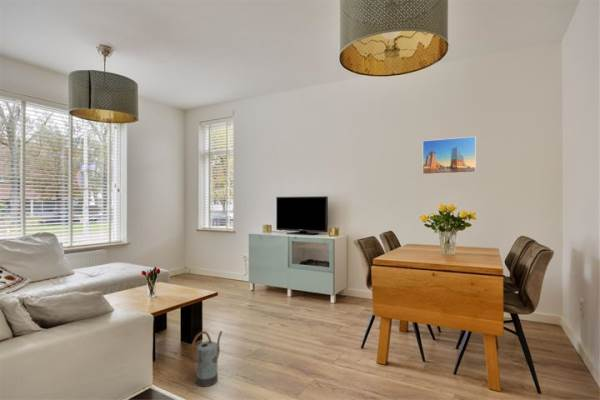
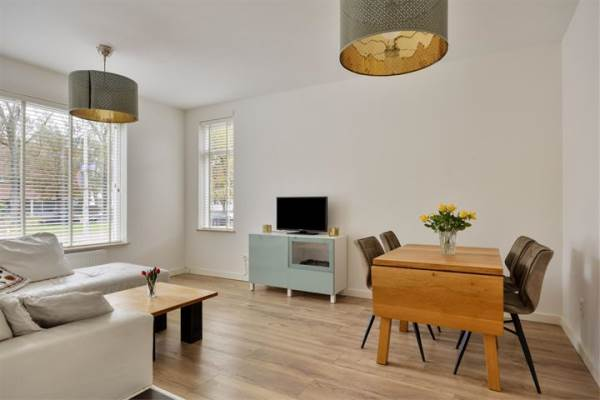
- watering can [190,330,223,388]
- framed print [422,135,477,175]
